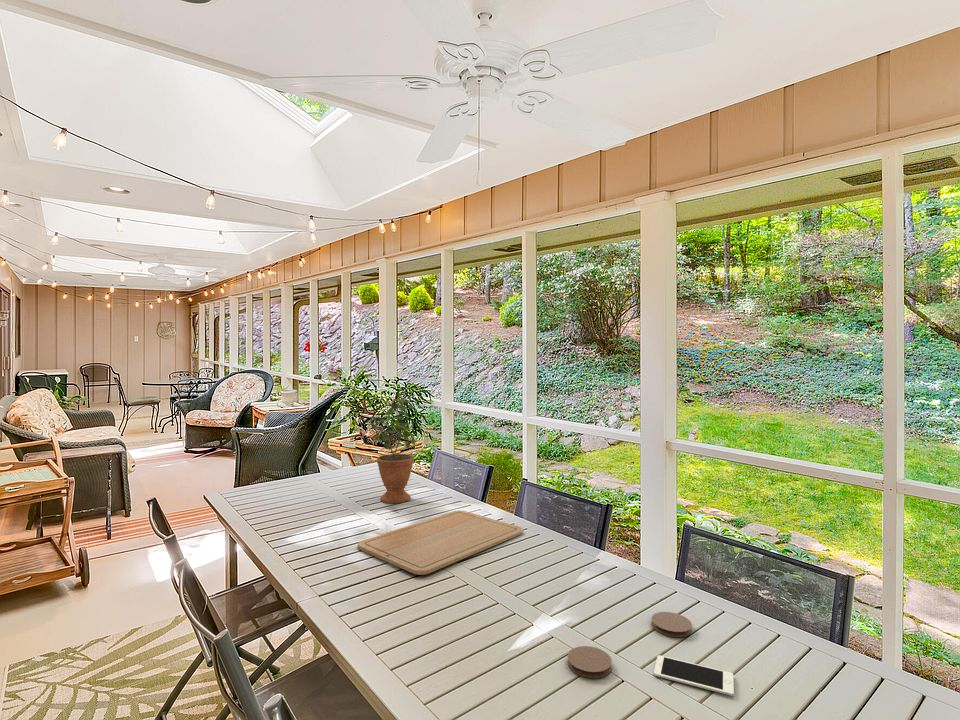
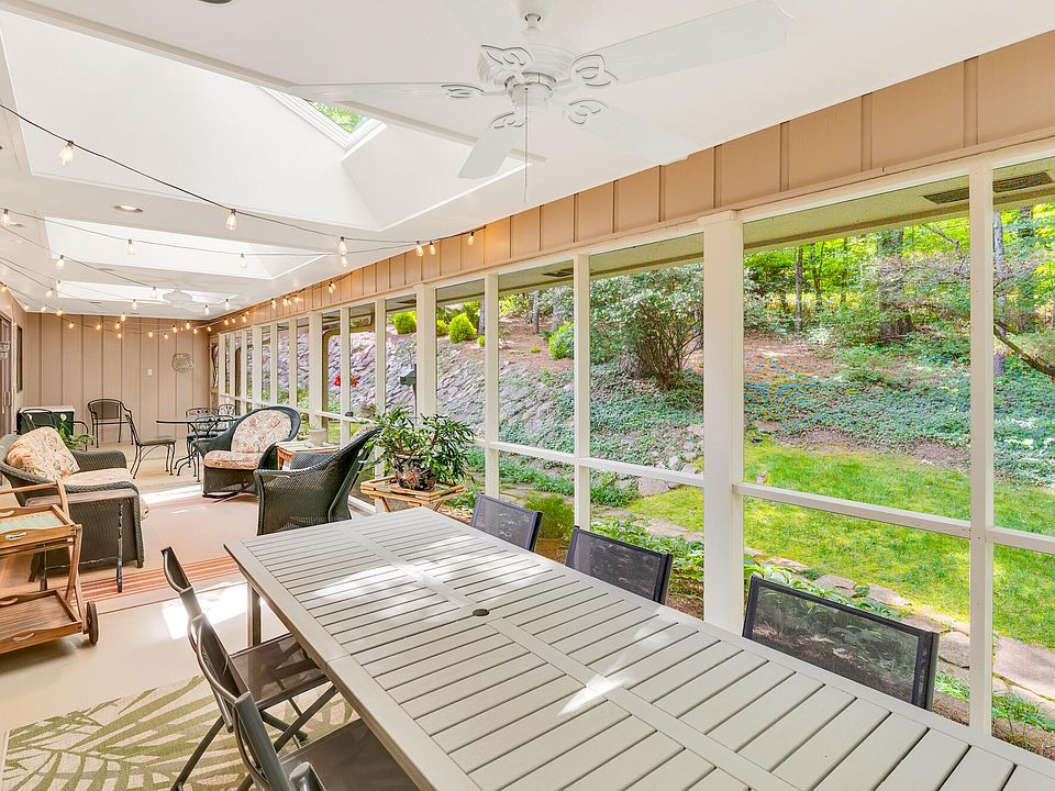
- coaster [650,611,693,638]
- cell phone [653,654,735,697]
- coaster [567,645,613,679]
- potted plant [368,392,416,504]
- chopping board [357,510,524,576]
